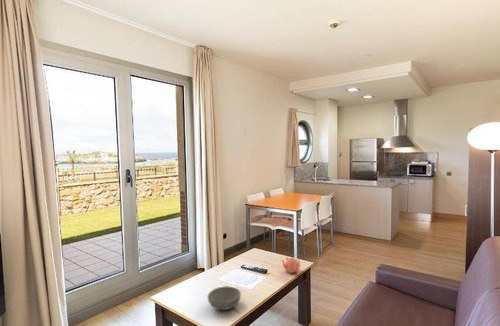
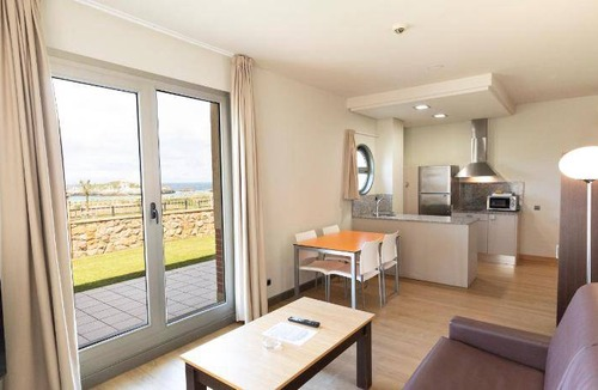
- bowl [207,285,242,311]
- teapot [280,256,301,275]
